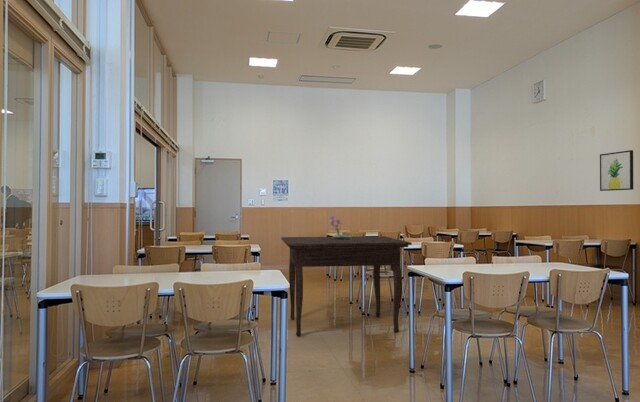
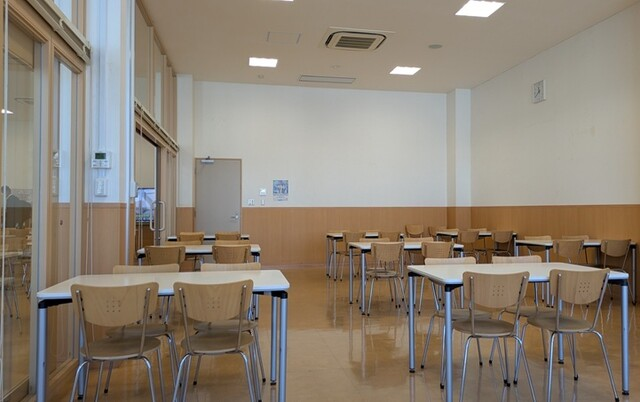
- wall art [599,149,634,192]
- flowering plant [328,214,352,239]
- dining table [280,235,413,338]
